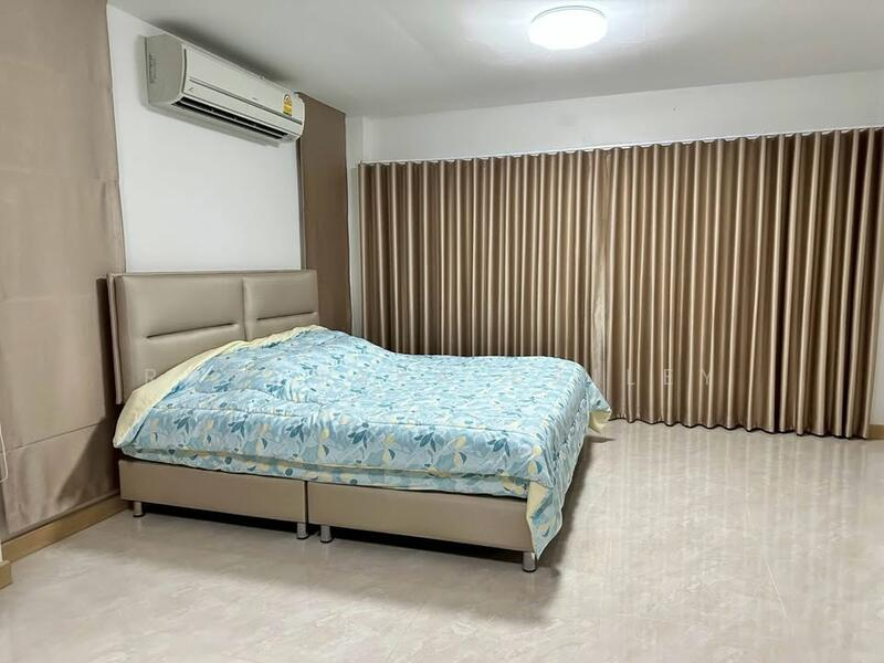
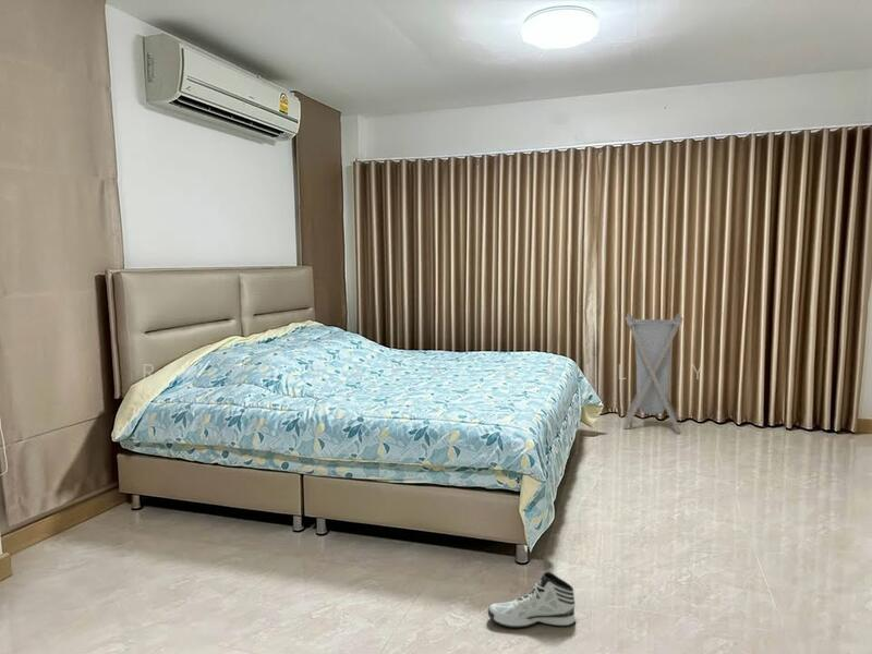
+ sneaker [487,571,577,629]
+ laundry hamper [622,312,685,434]
